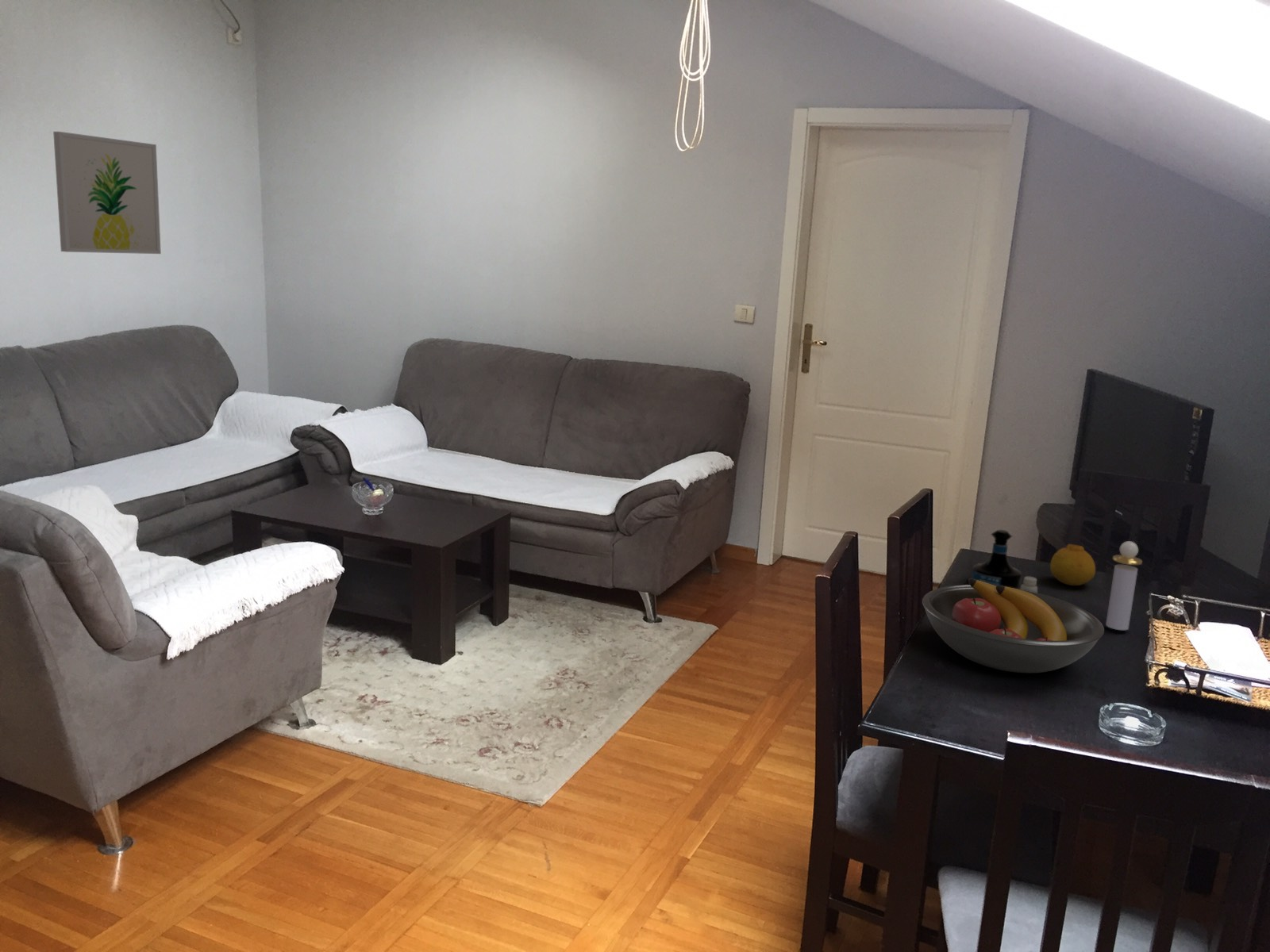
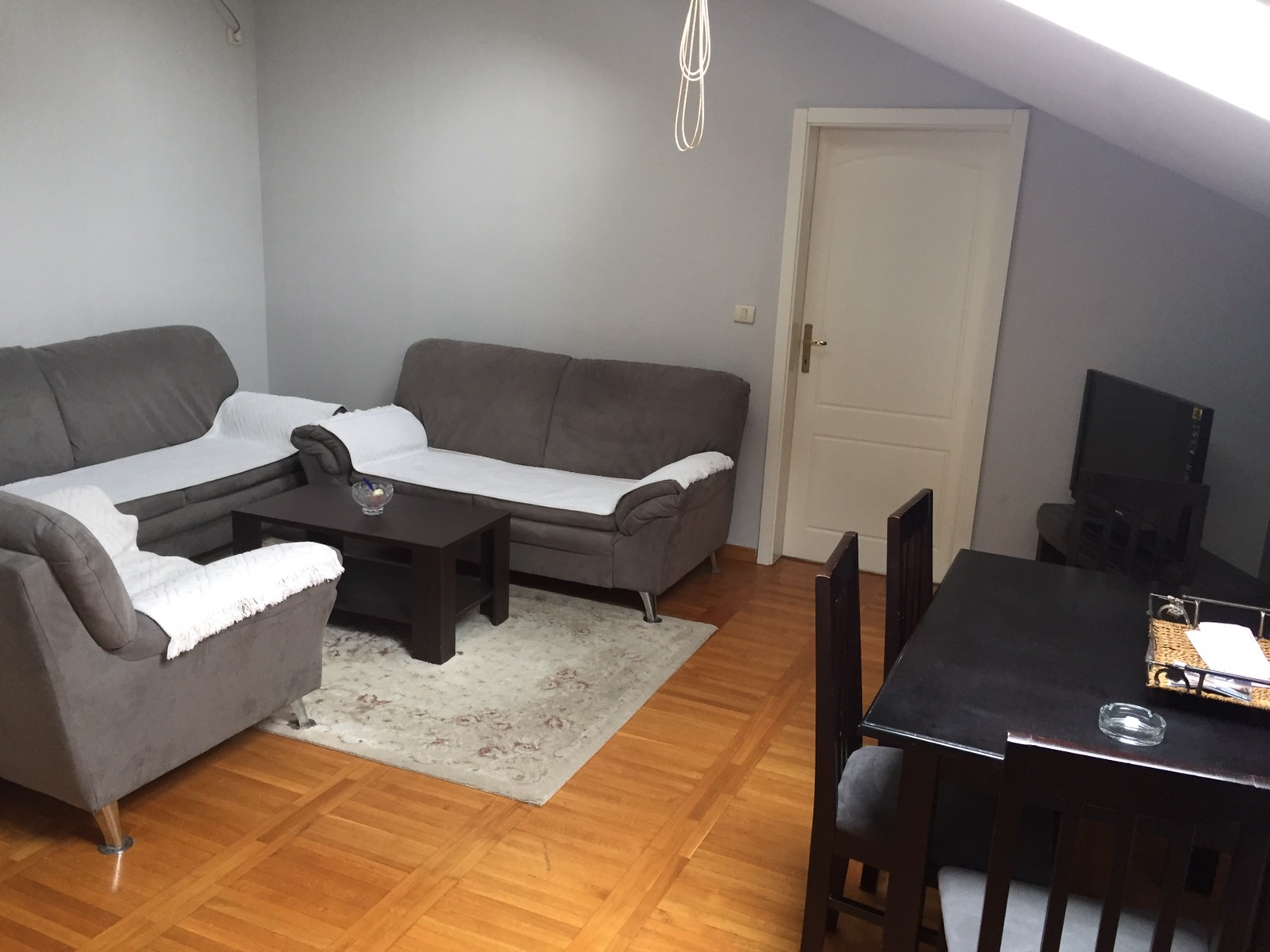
- wall art [52,131,162,255]
- perfume bottle [1105,540,1143,631]
- saltshaker [1020,576,1038,593]
- fruit bowl [922,578,1105,674]
- fruit [1049,543,1096,586]
- tequila bottle [971,529,1022,589]
